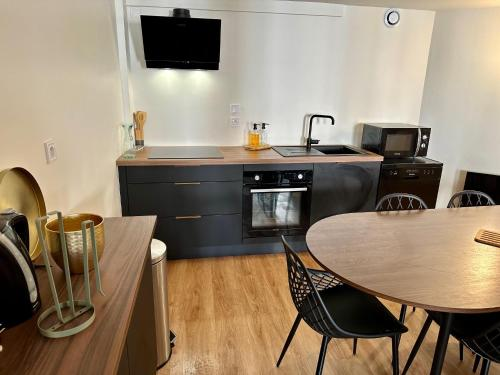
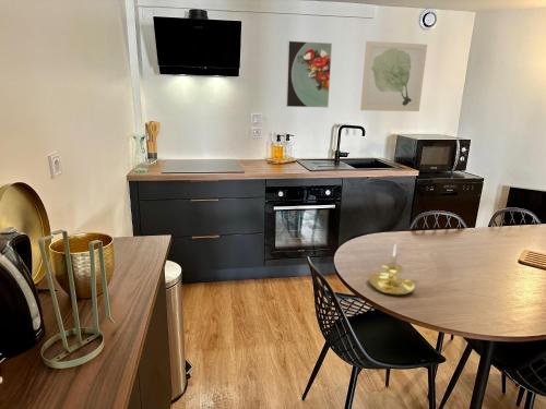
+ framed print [285,39,333,109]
+ candle holder [367,244,424,296]
+ wall art [359,40,428,112]
